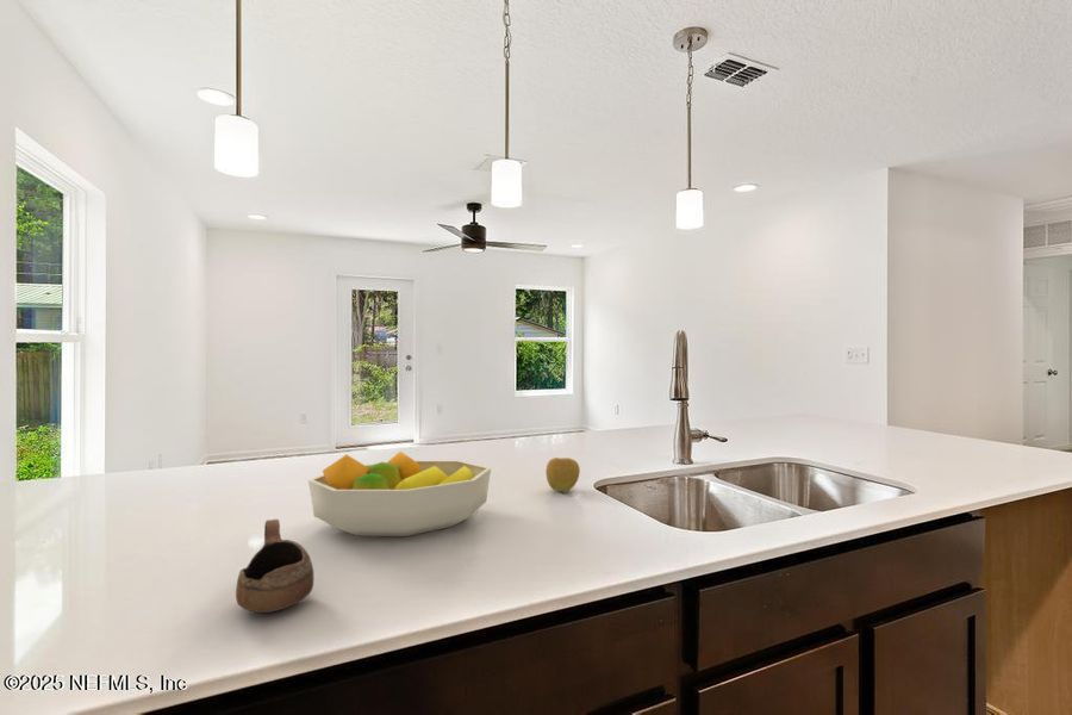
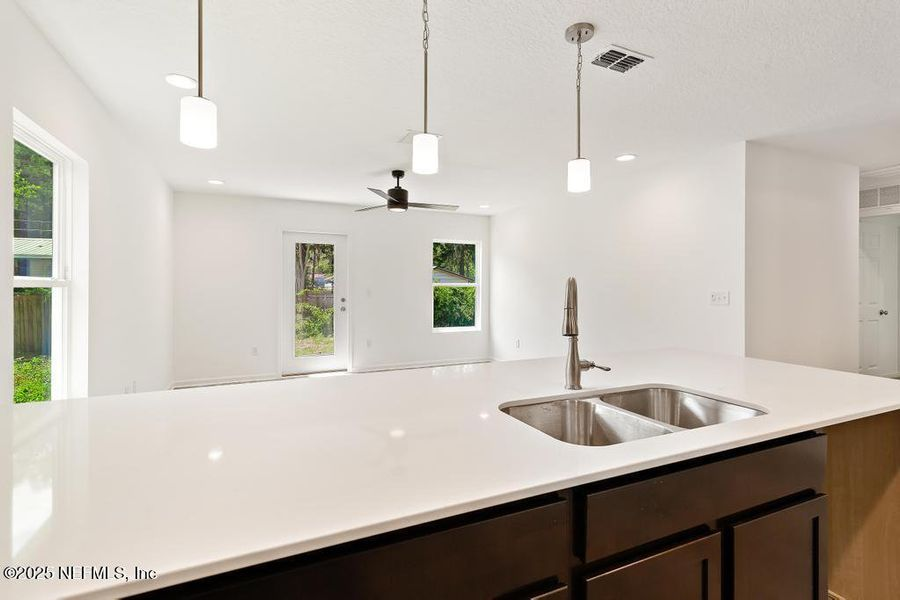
- apple [544,456,581,492]
- cup [235,518,314,614]
- fruit bowl [307,450,492,537]
